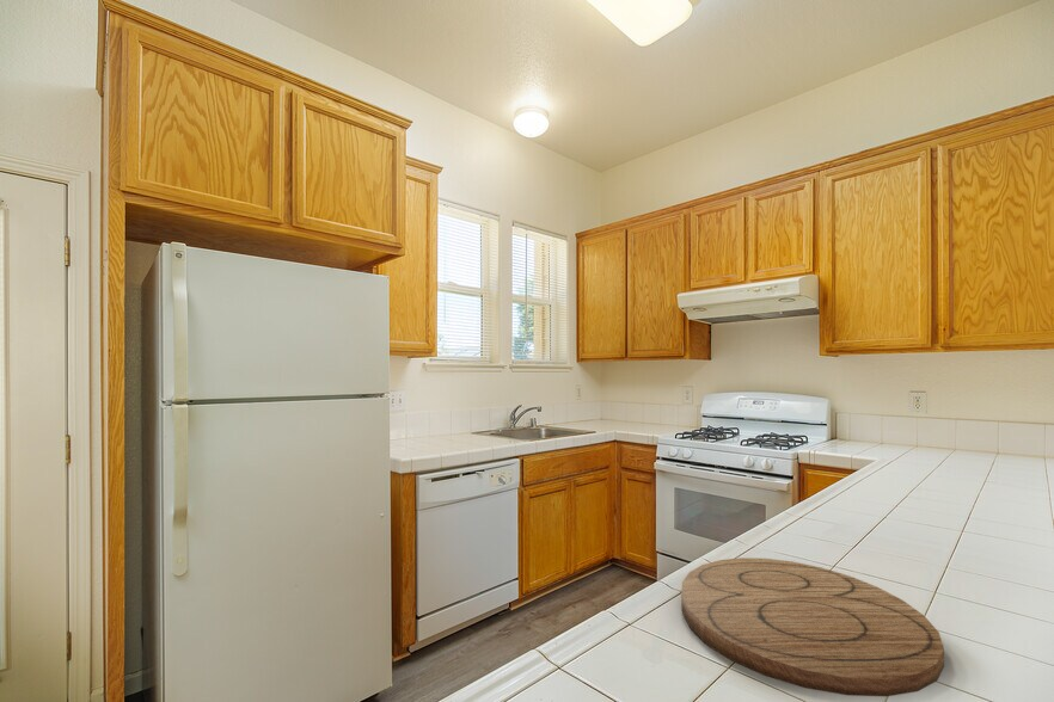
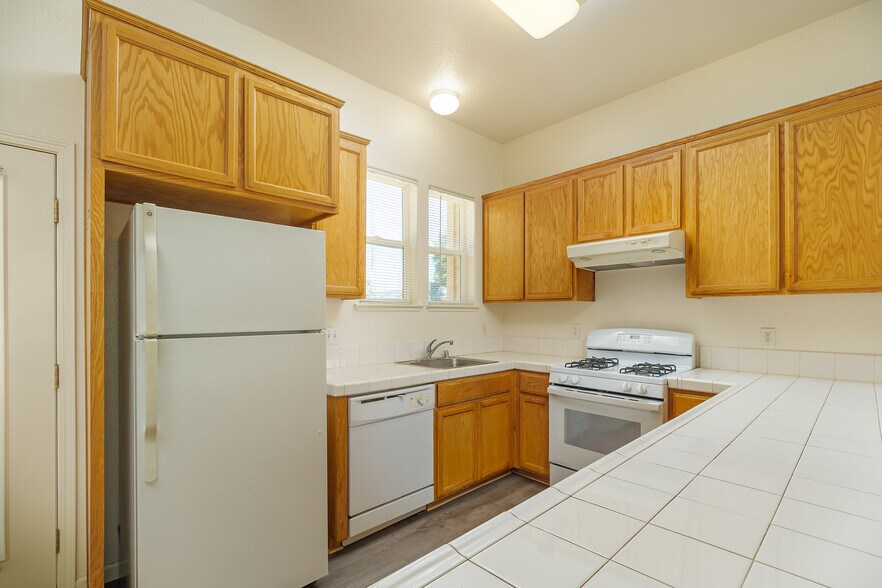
- cutting board [680,556,945,697]
